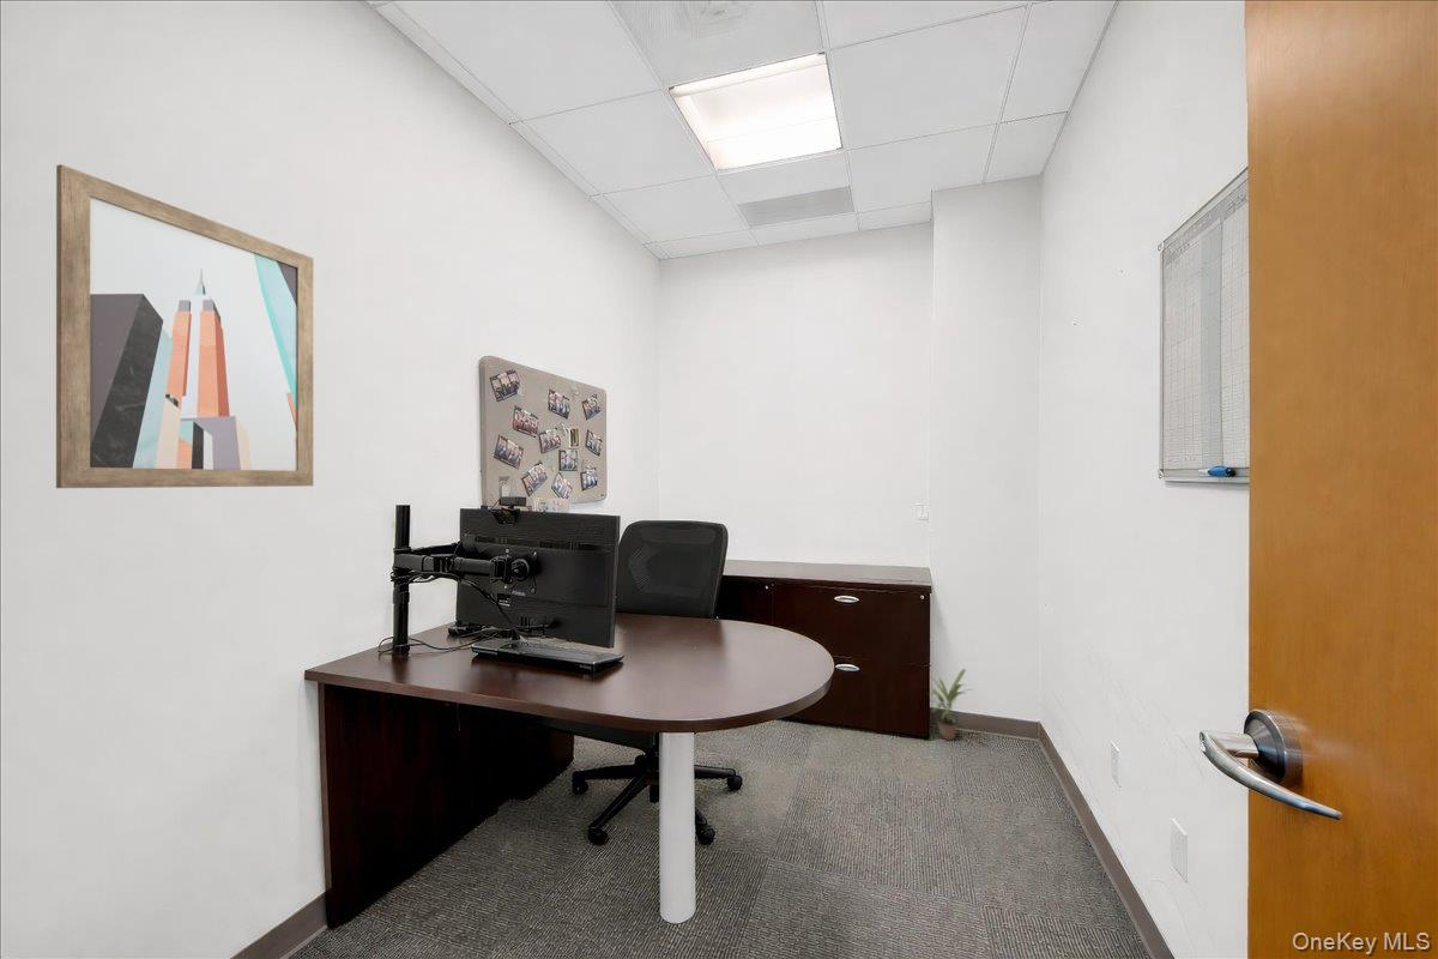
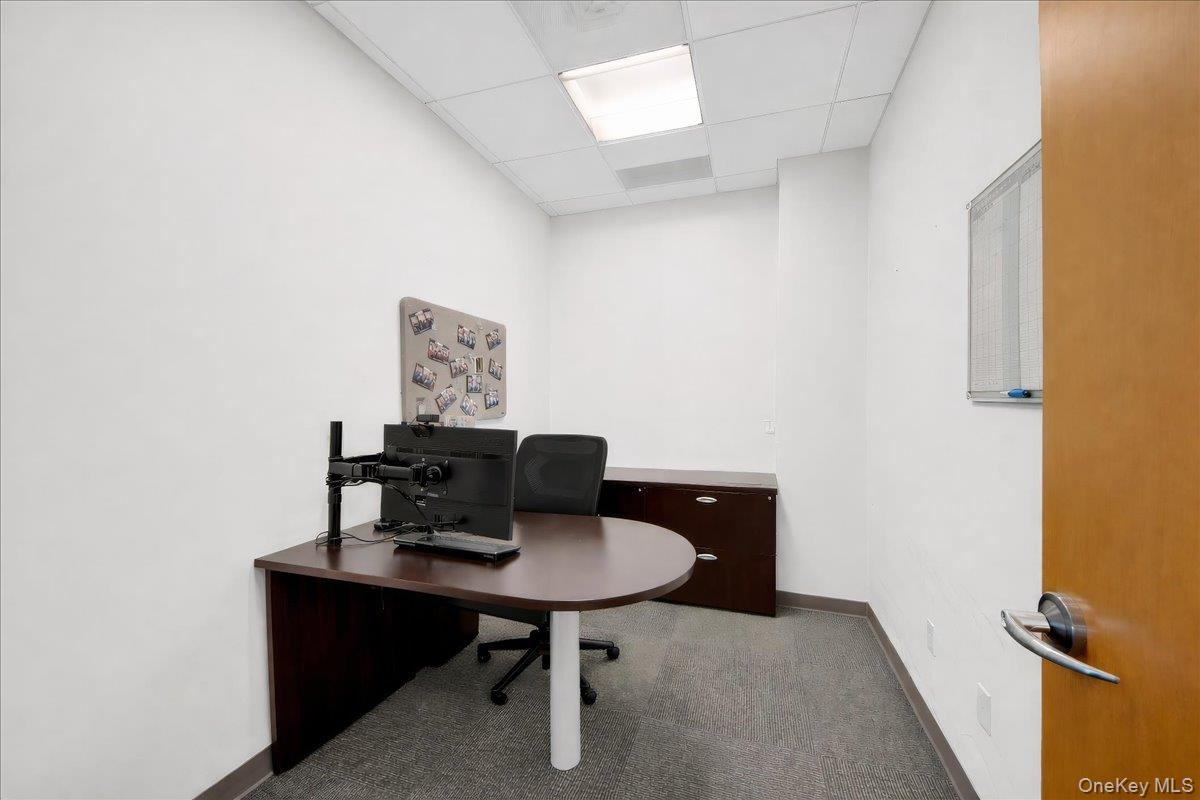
- potted plant [930,668,974,741]
- wall art [55,163,314,489]
